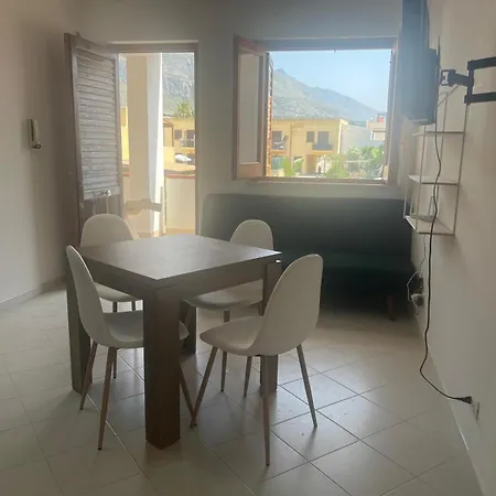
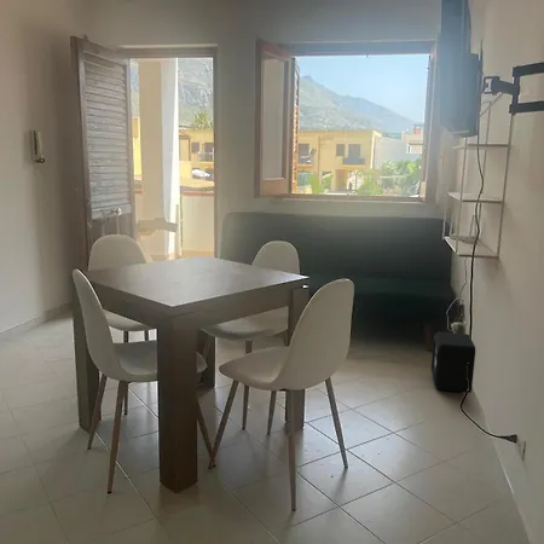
+ air purifier [430,331,476,394]
